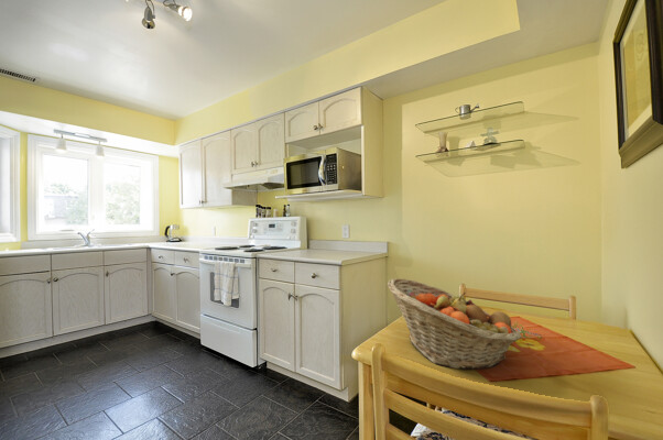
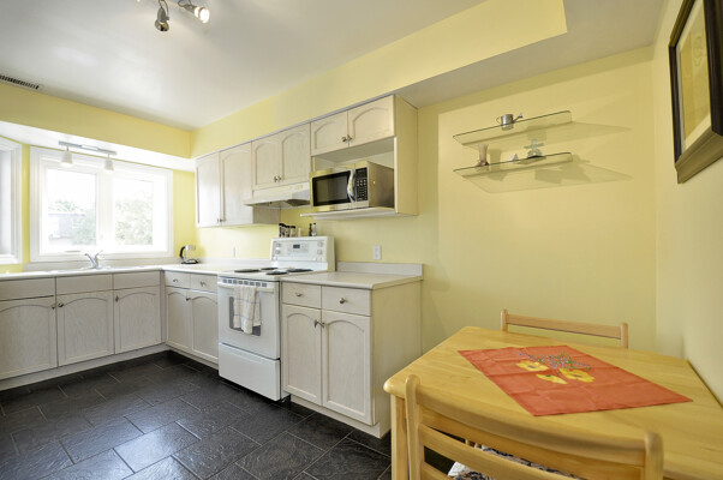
- fruit basket [385,277,523,371]
